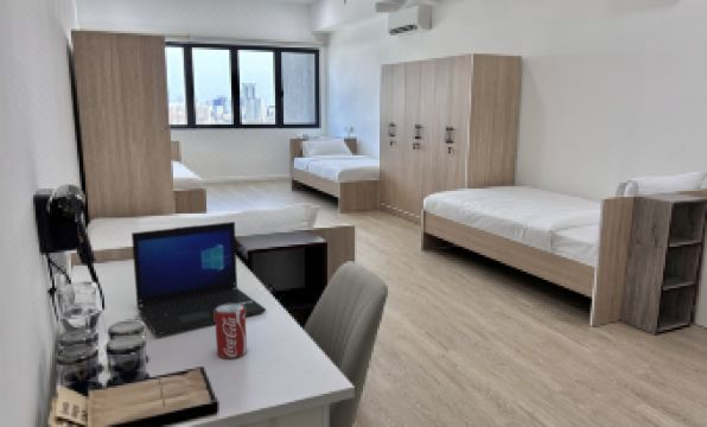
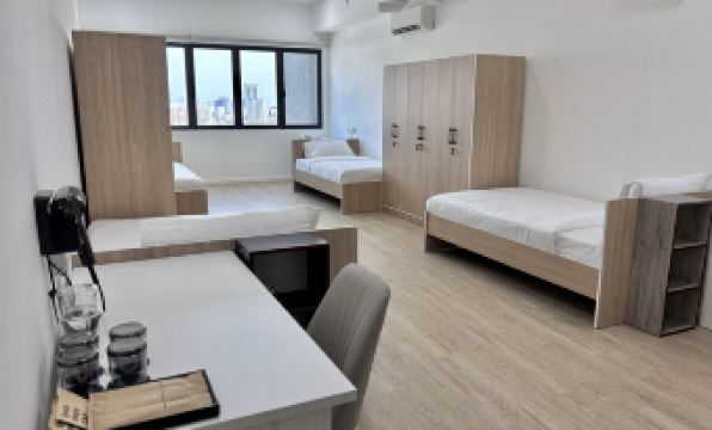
- beverage can [215,304,248,359]
- laptop [130,221,267,336]
